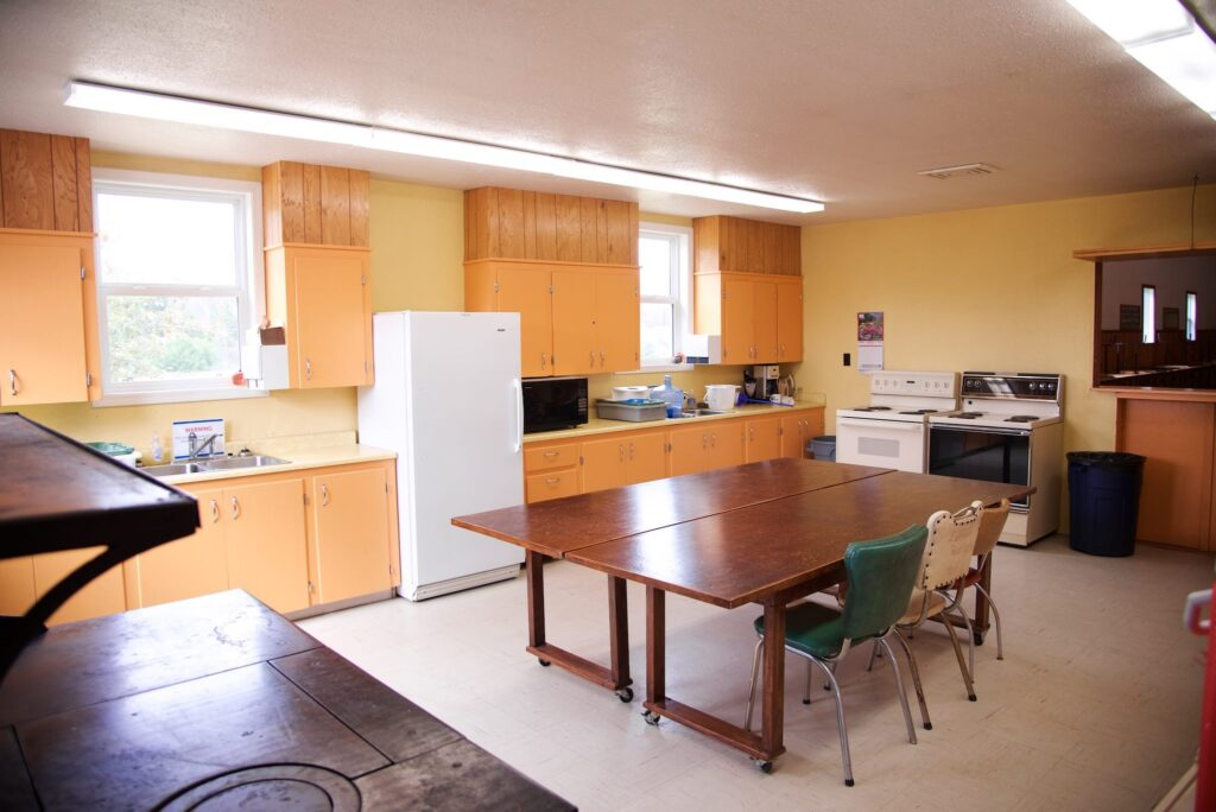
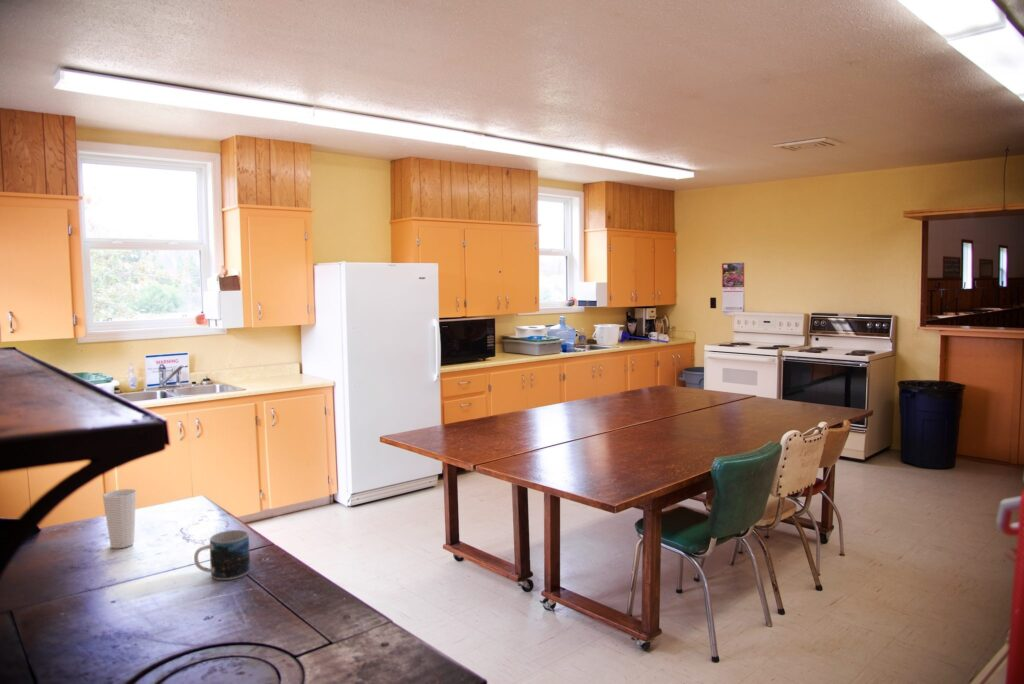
+ cup [102,488,137,549]
+ mug [193,529,251,581]
